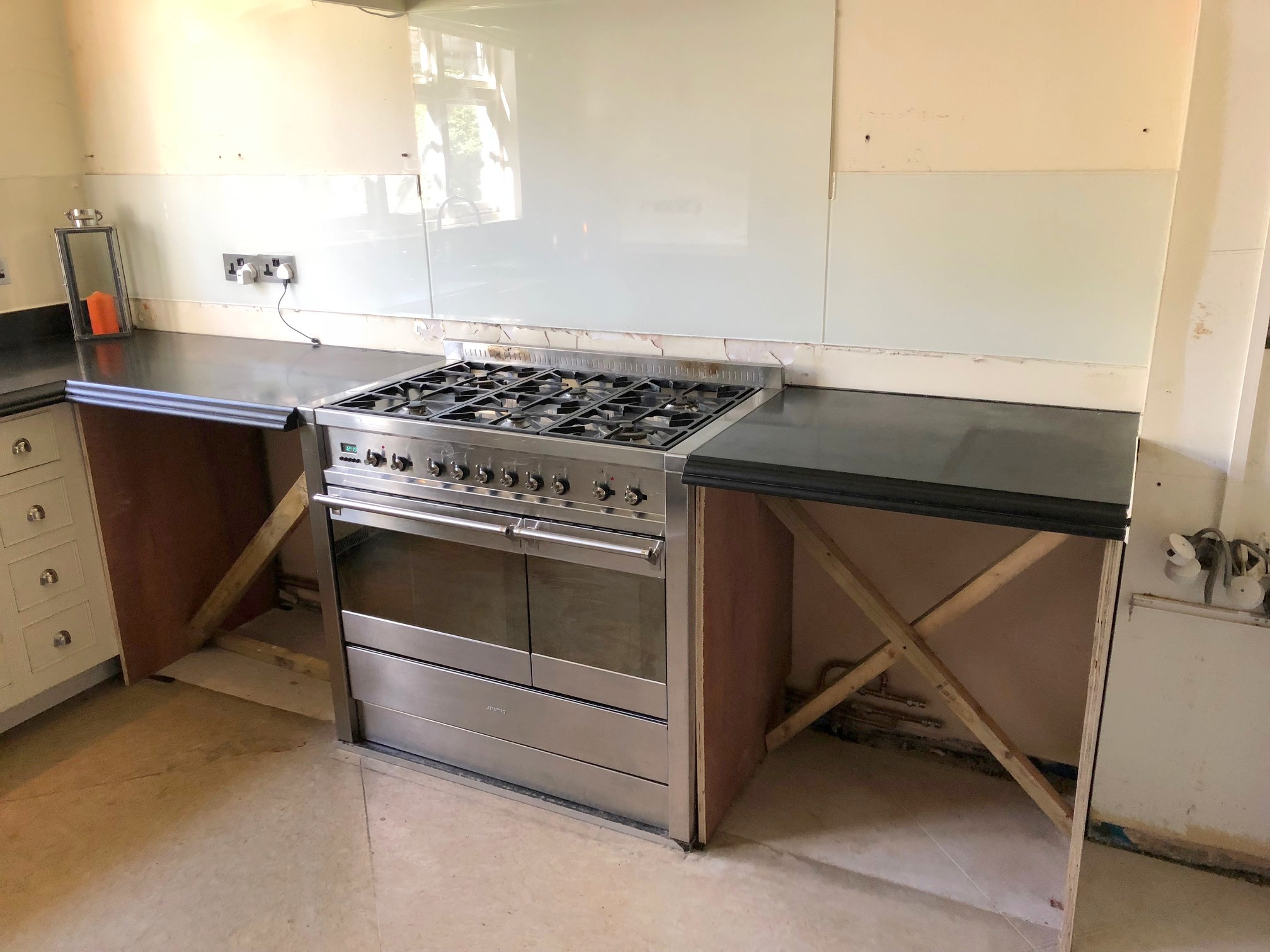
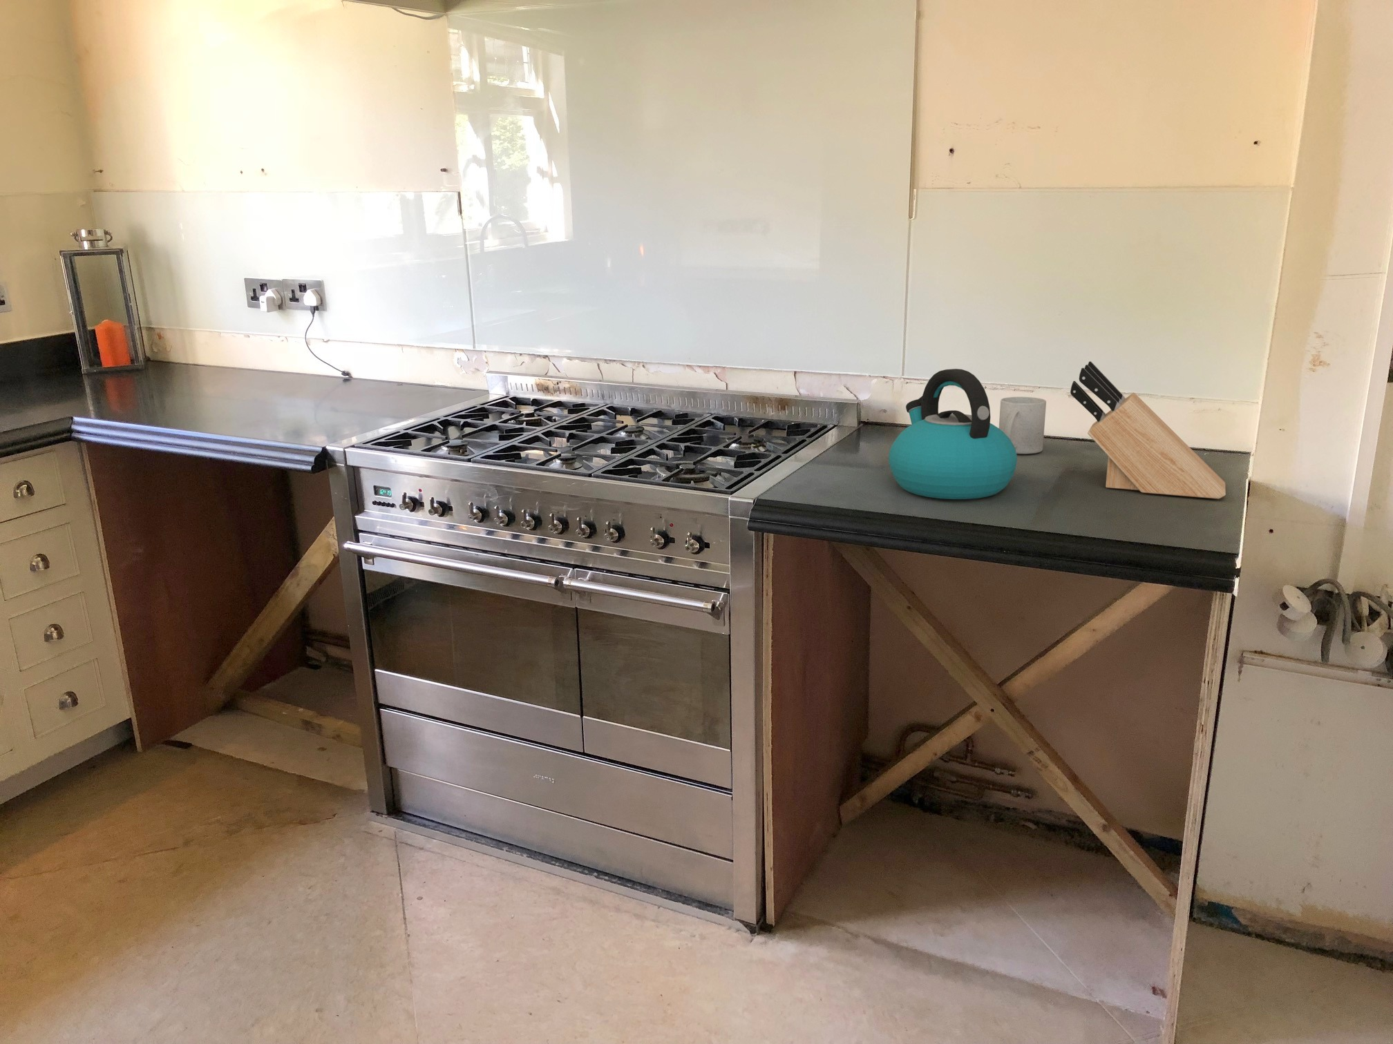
+ mug [998,396,1046,454]
+ kettle [887,368,1018,500]
+ knife block [1069,361,1226,499]
